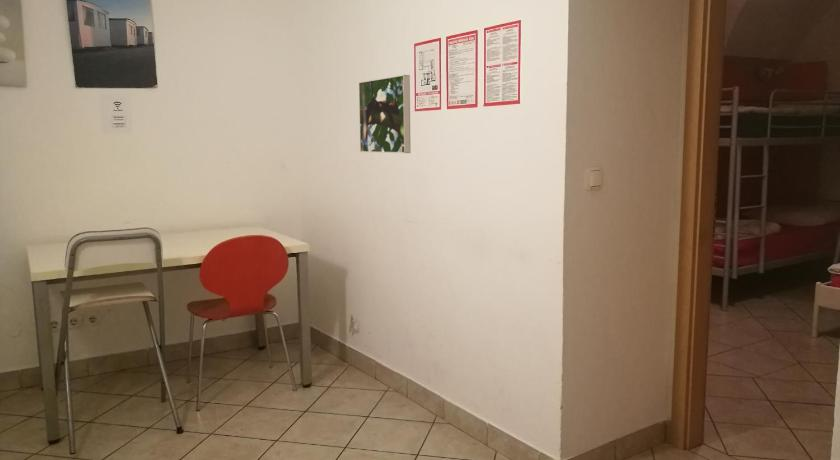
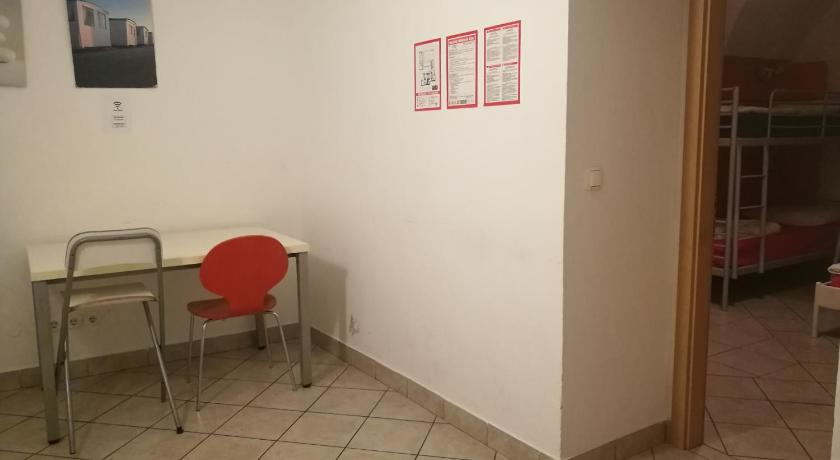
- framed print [358,74,412,154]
